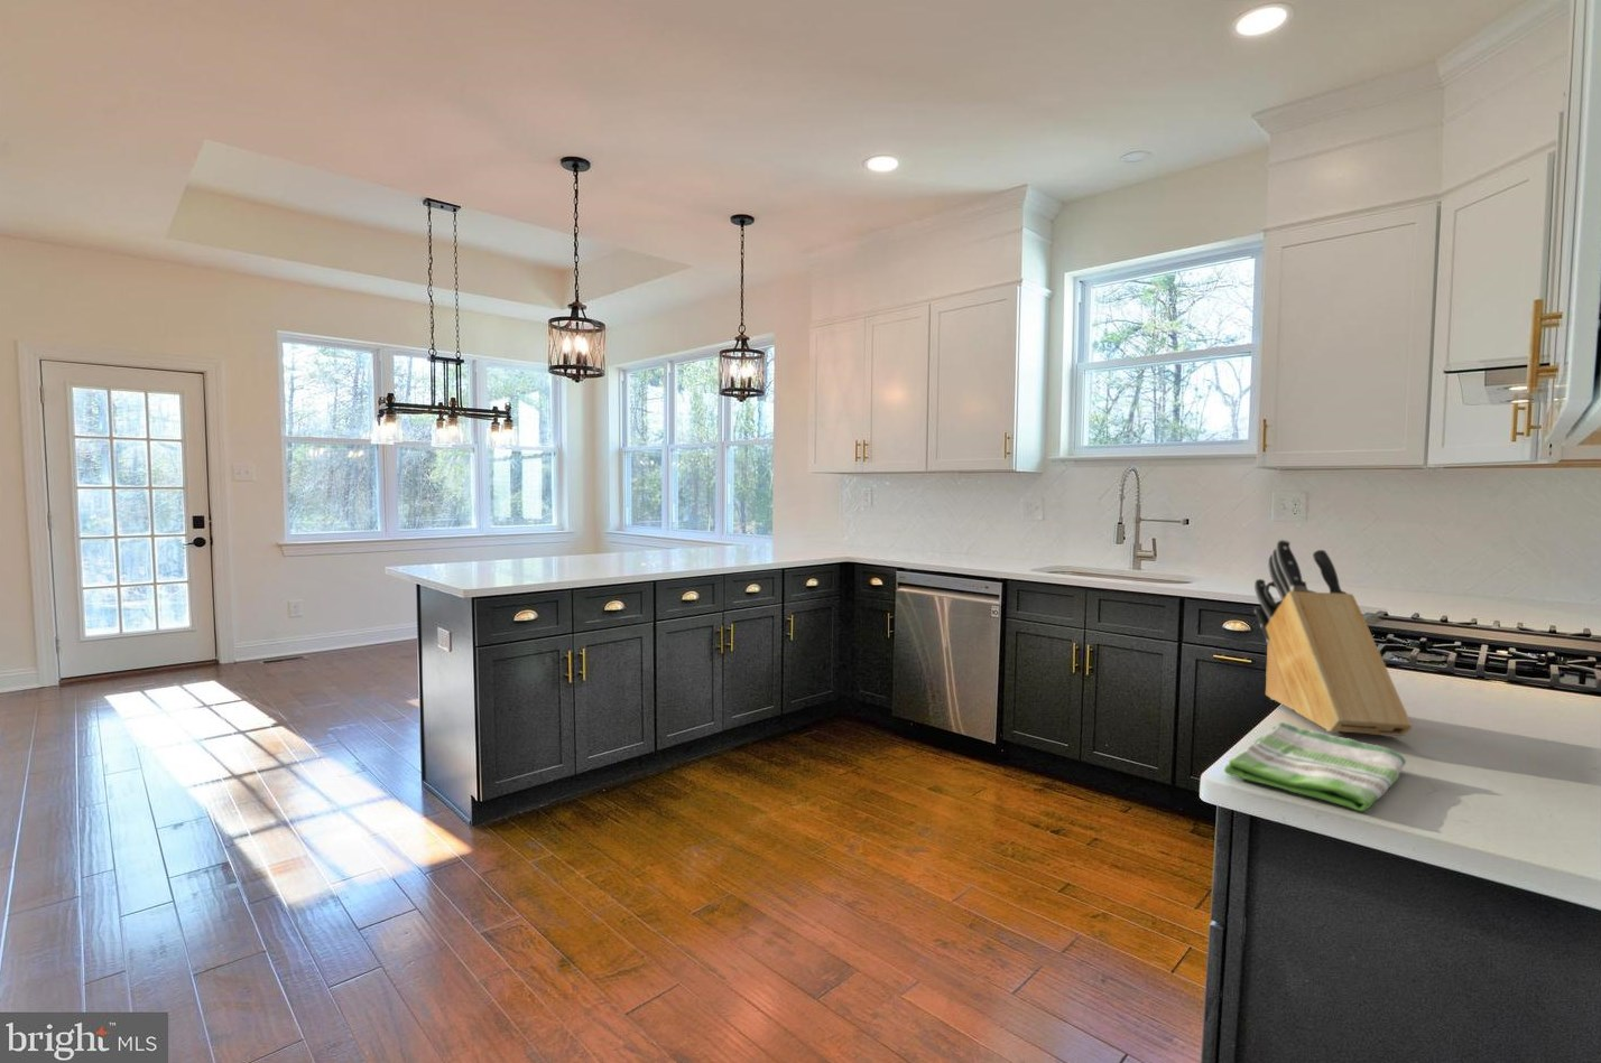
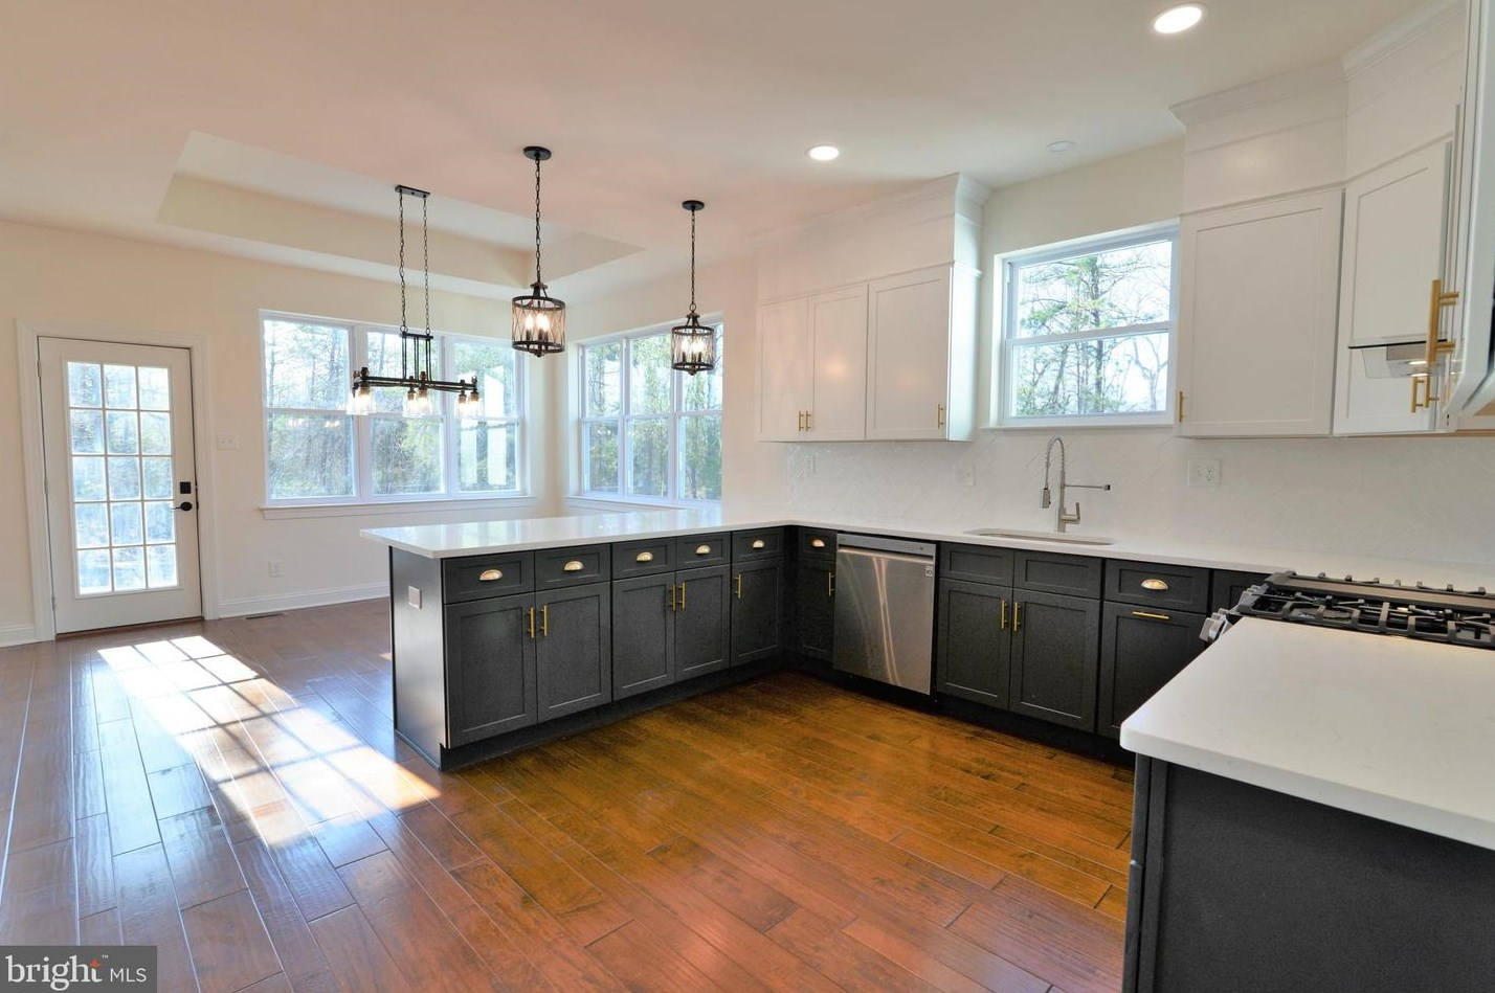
- dish towel [1224,721,1408,813]
- knife block [1252,539,1413,738]
